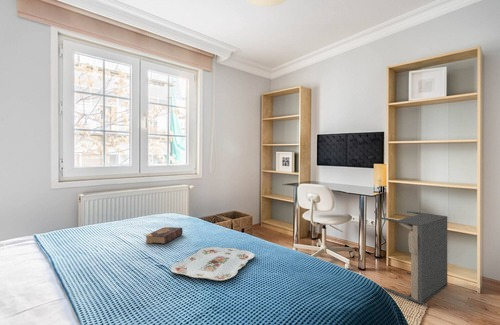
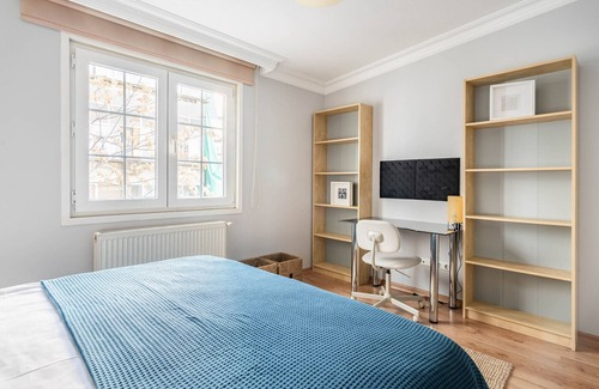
- book [144,226,184,245]
- laundry hamper [379,210,448,305]
- serving tray [170,246,256,282]
